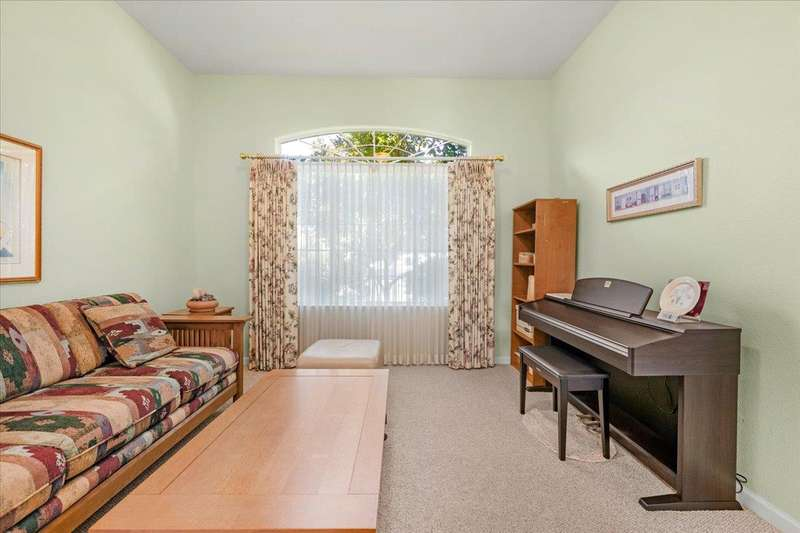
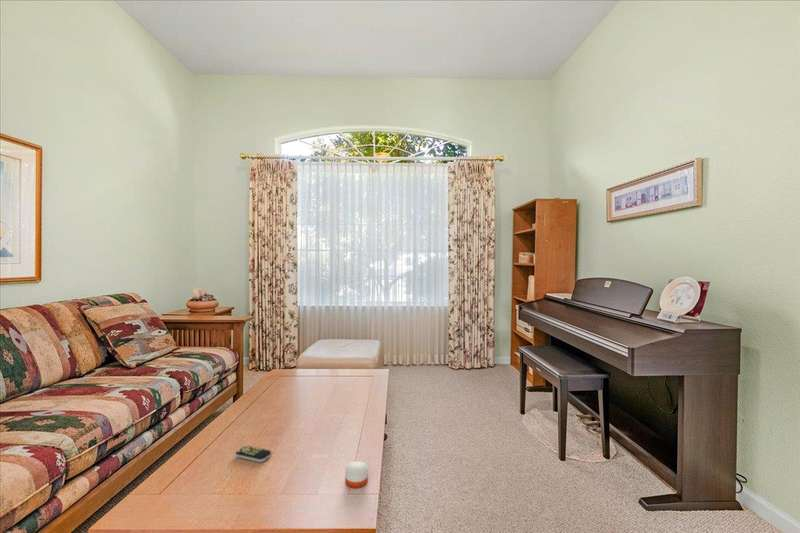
+ candle [344,461,369,489]
+ remote control [235,445,272,463]
